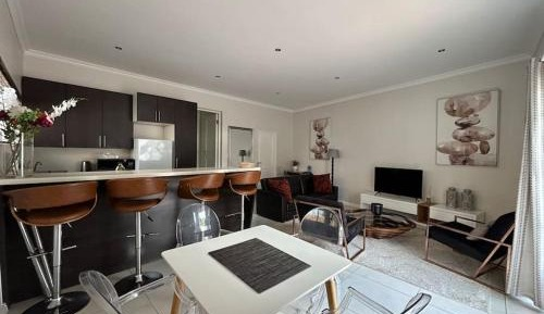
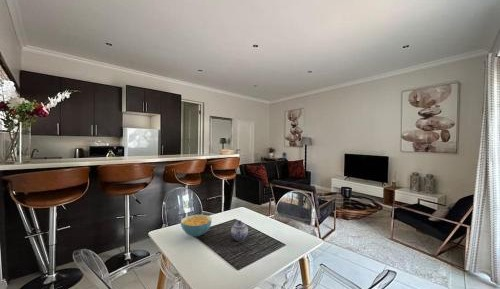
+ teapot [230,219,249,241]
+ cereal bowl [180,214,213,238]
